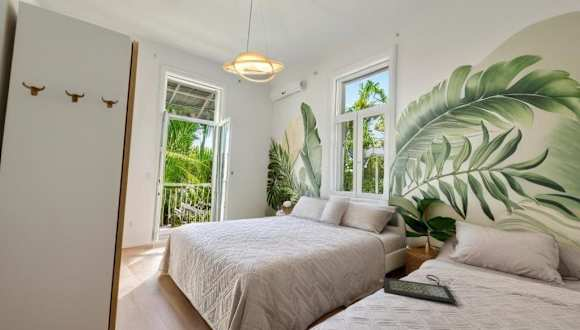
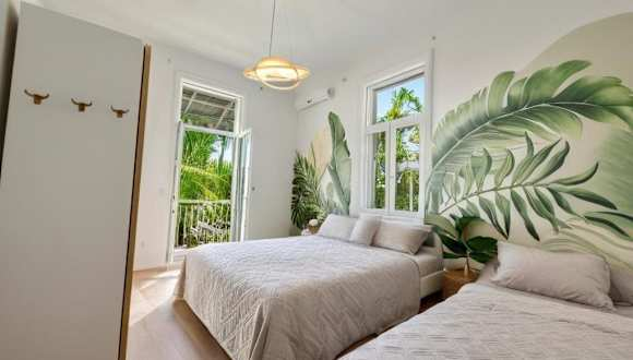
- clutch bag [379,274,458,304]
